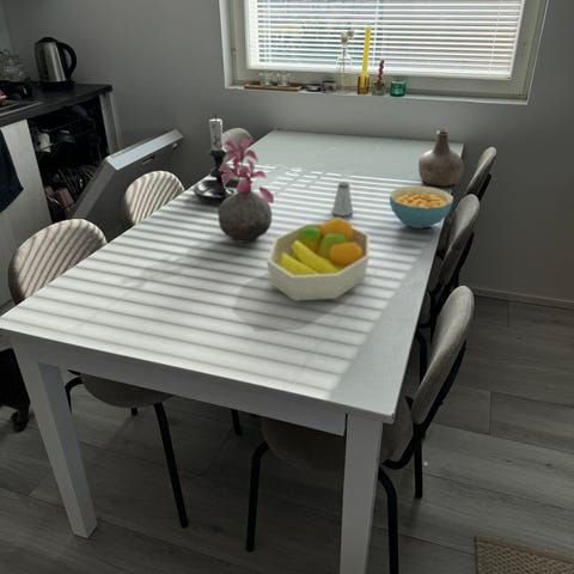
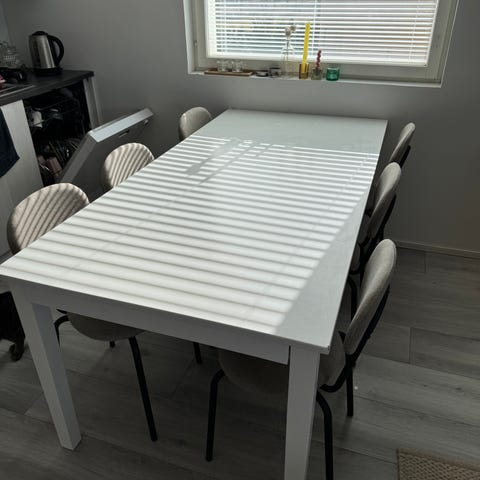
- vase [216,136,275,244]
- bottle [417,128,464,187]
- candle holder [193,112,240,204]
- fruit bowl [265,216,371,301]
- cereal bowl [389,185,454,230]
- saltshaker [331,181,354,216]
